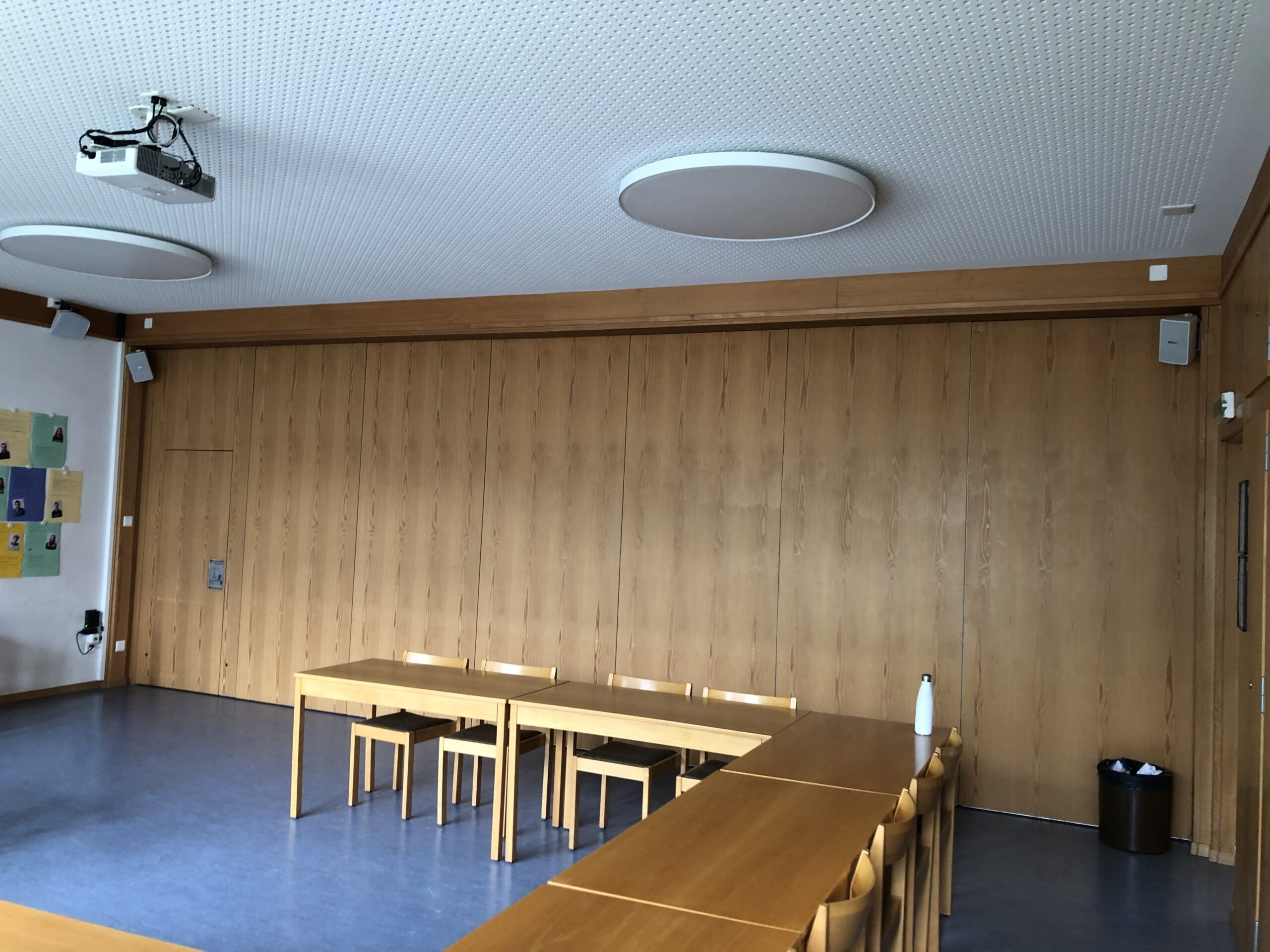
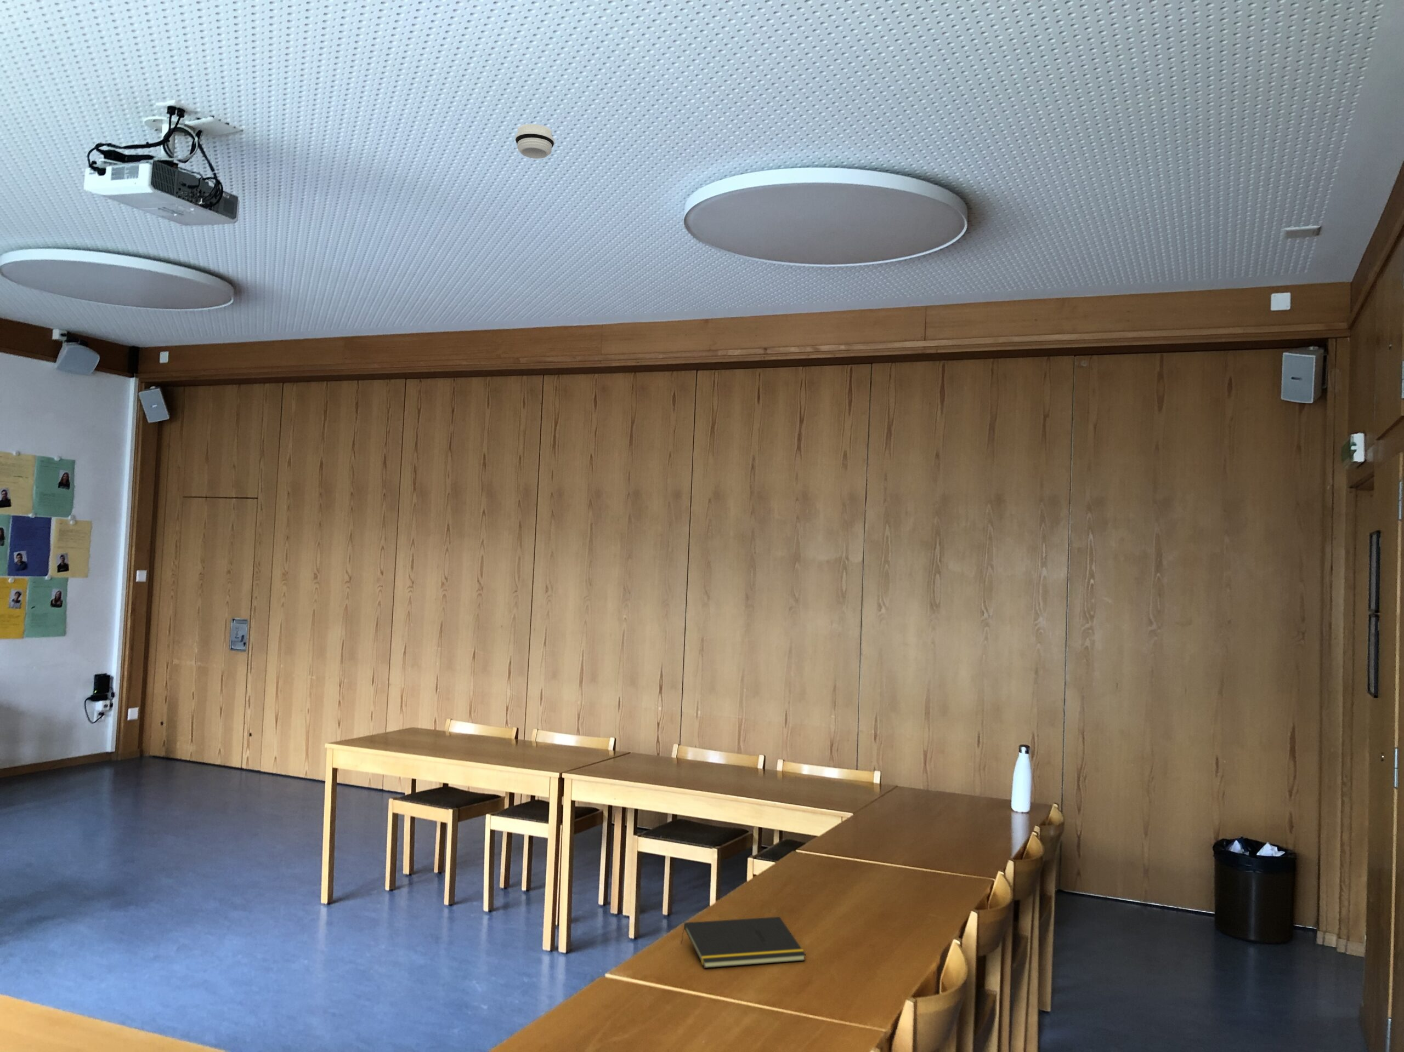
+ notepad [680,916,806,969]
+ smoke detector [515,124,555,159]
